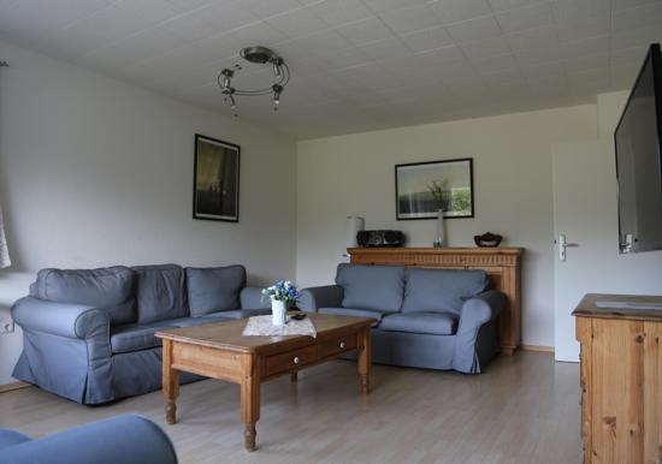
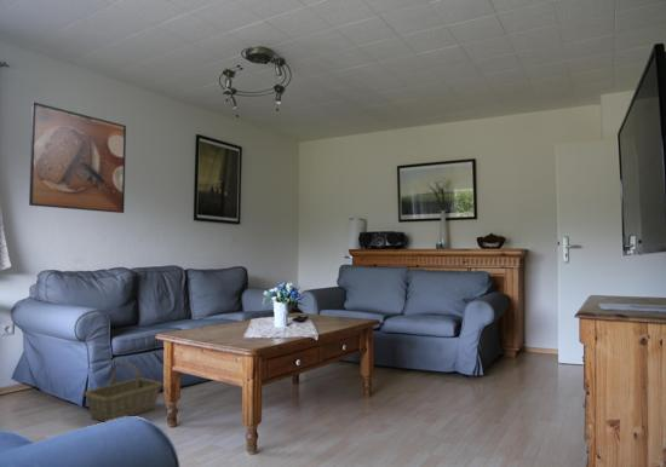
+ basket [84,362,163,423]
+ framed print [28,102,127,214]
